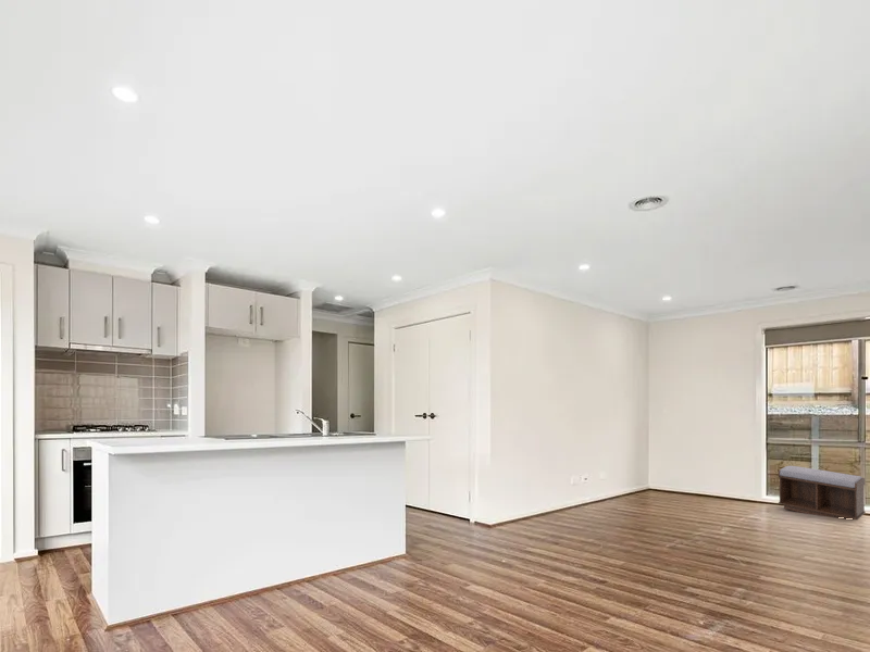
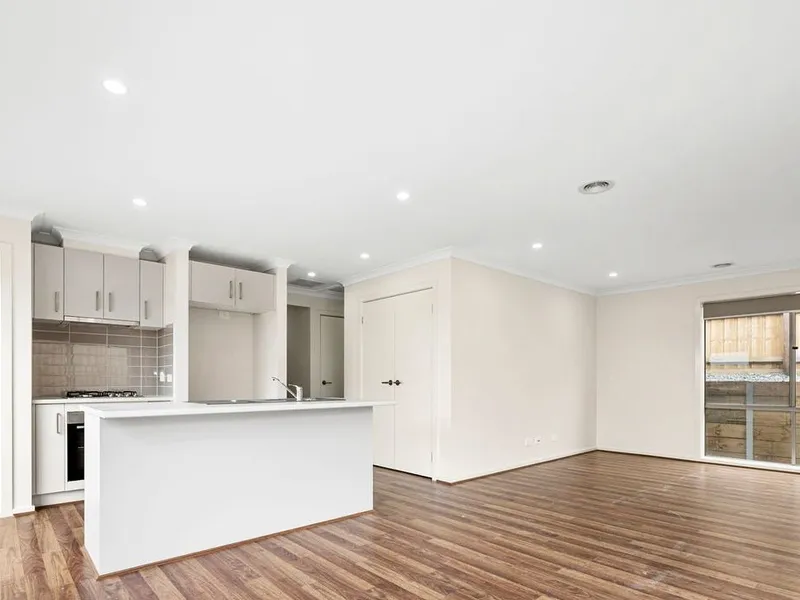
- bench [778,465,867,521]
